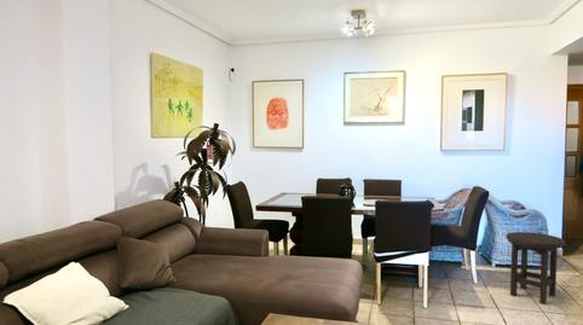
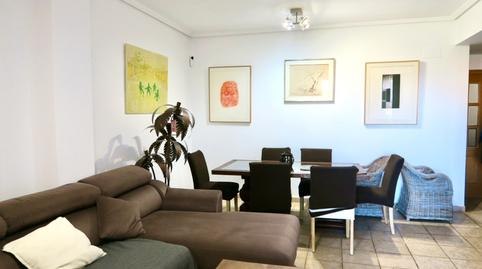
- stool [506,231,566,304]
